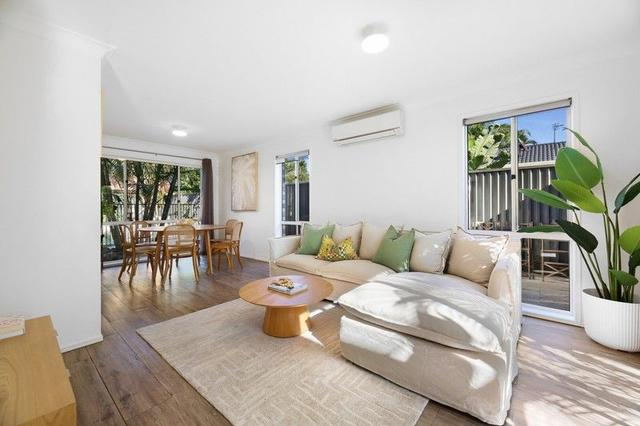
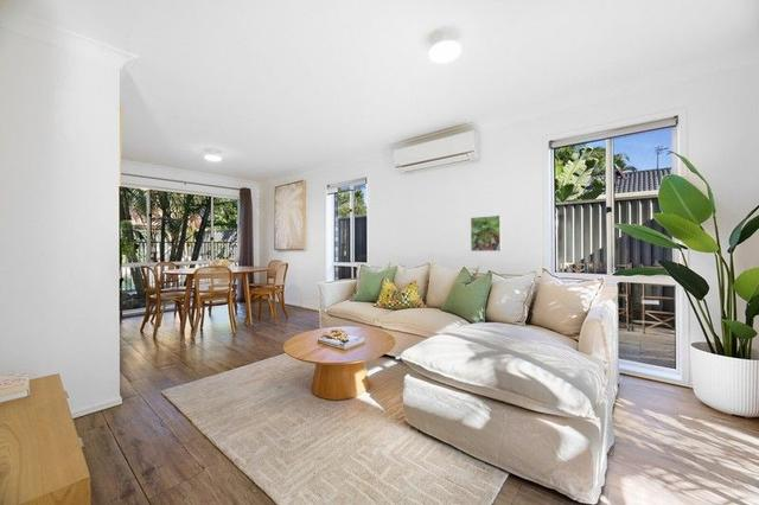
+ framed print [470,215,503,252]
